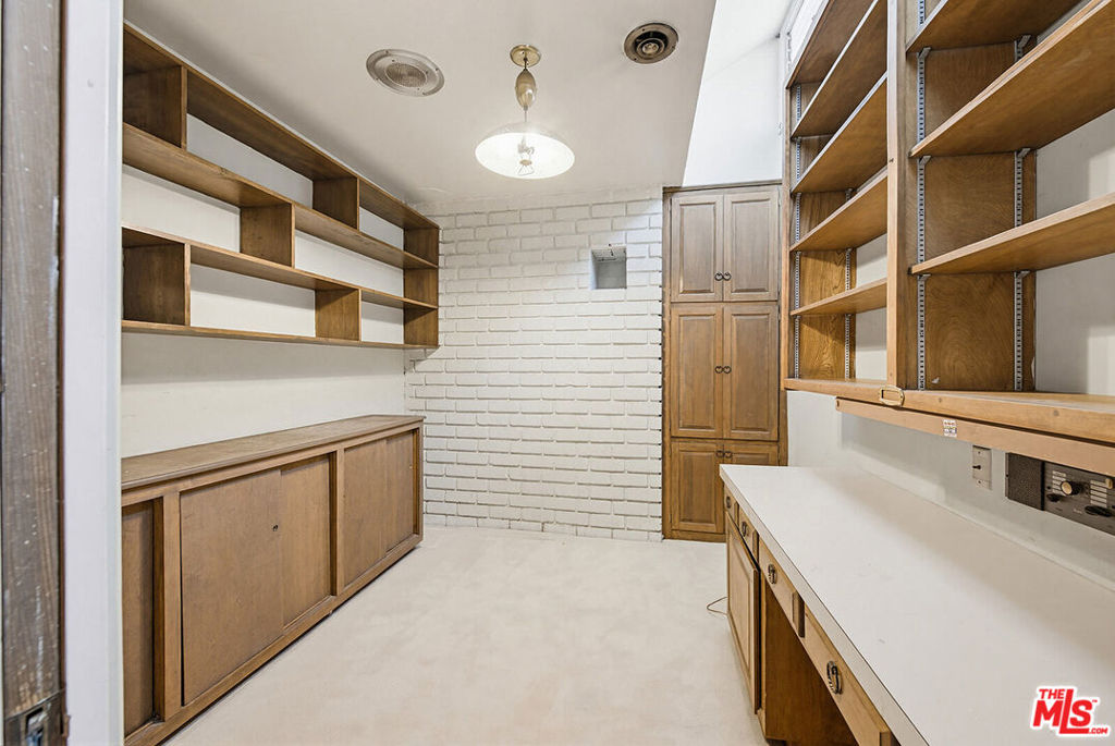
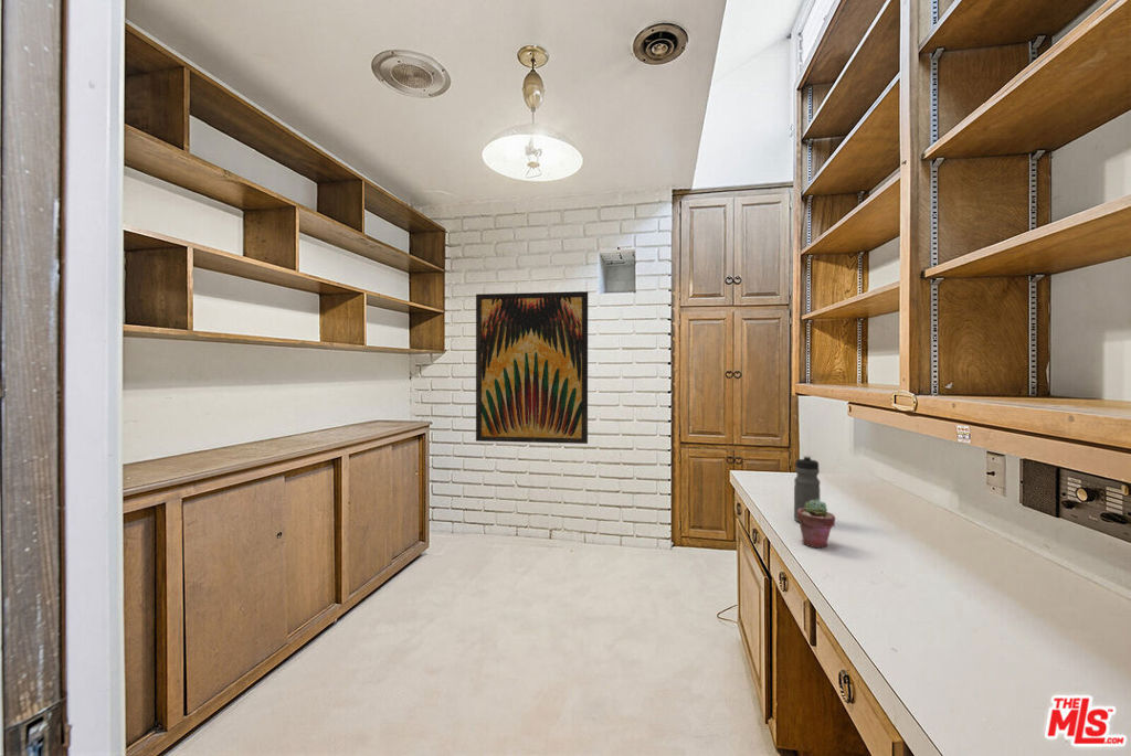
+ wall art [475,290,589,445]
+ potted succulent [797,499,836,549]
+ water bottle [793,455,822,523]
